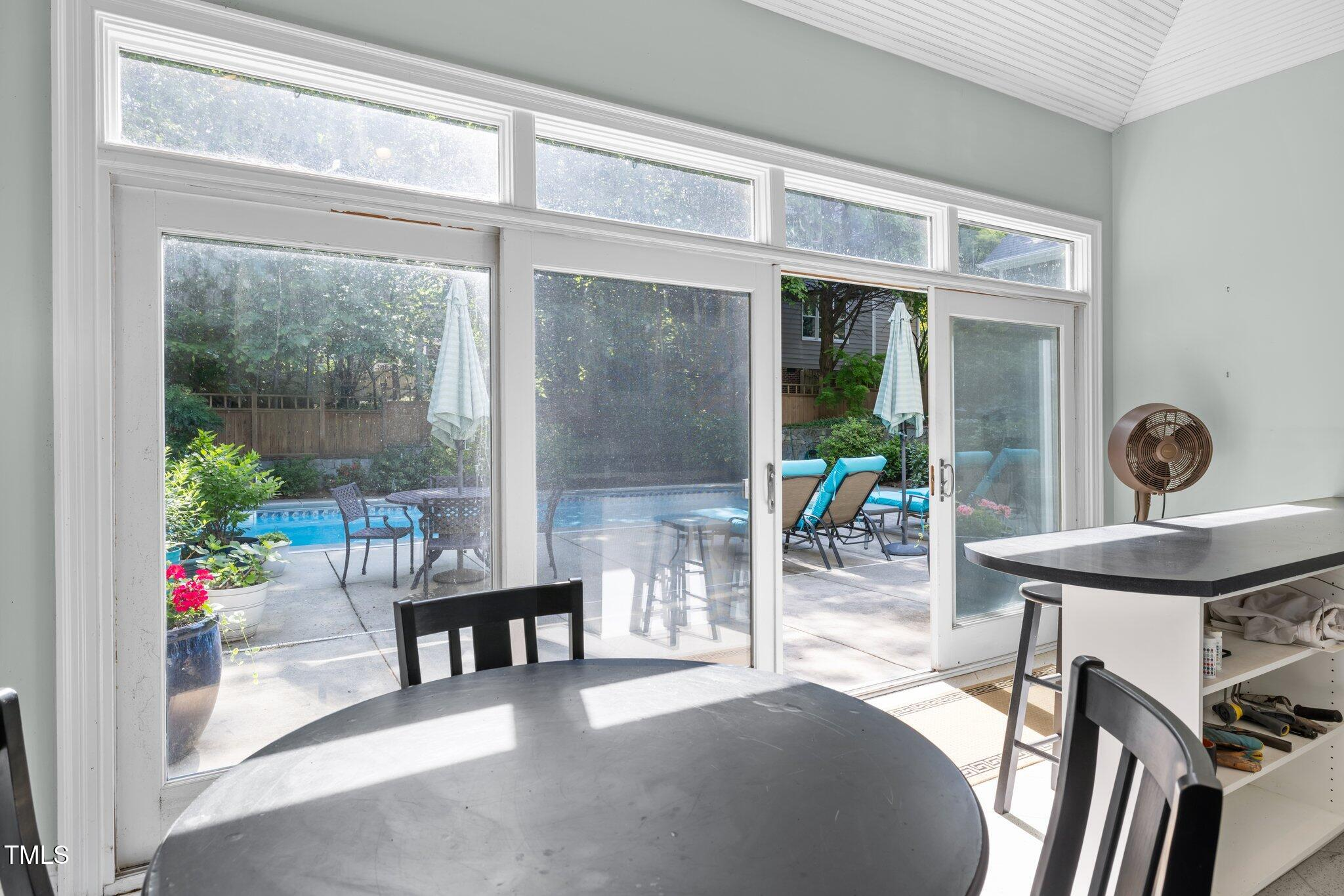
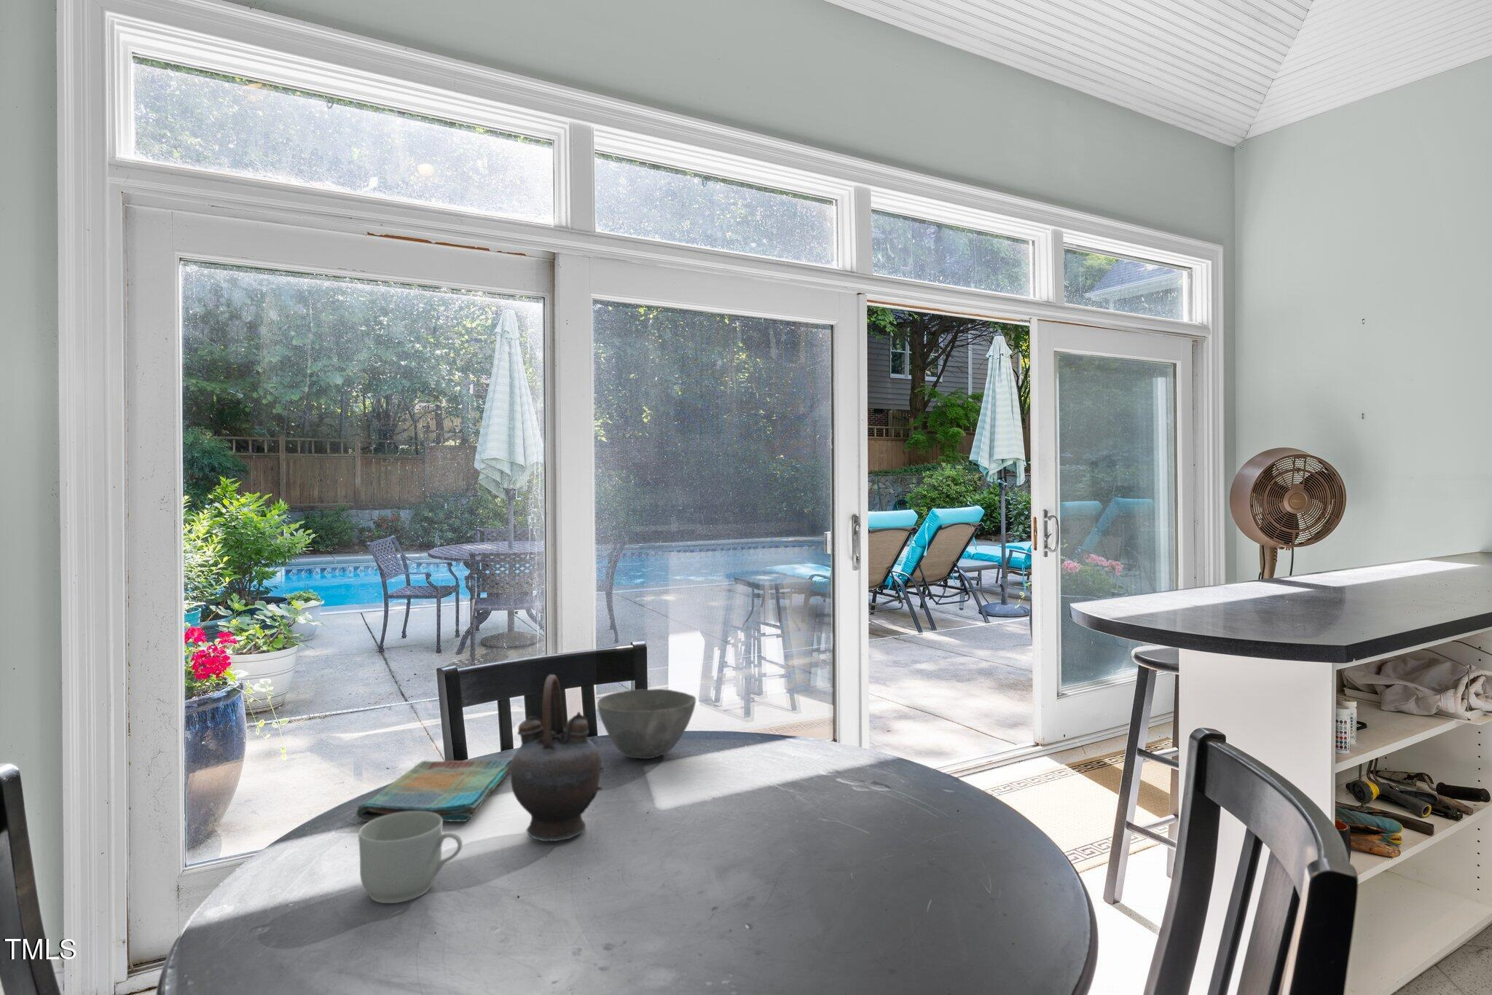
+ teapot [510,674,605,842]
+ bowl [596,689,696,760]
+ dish towel [355,758,512,823]
+ mug [357,812,463,904]
